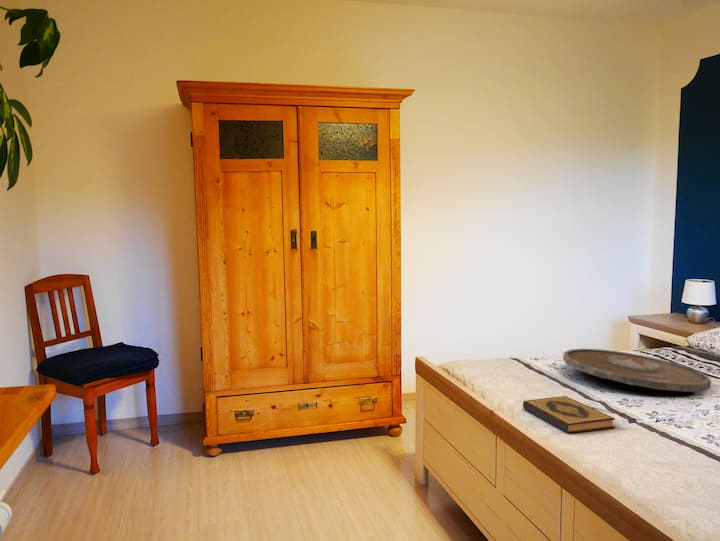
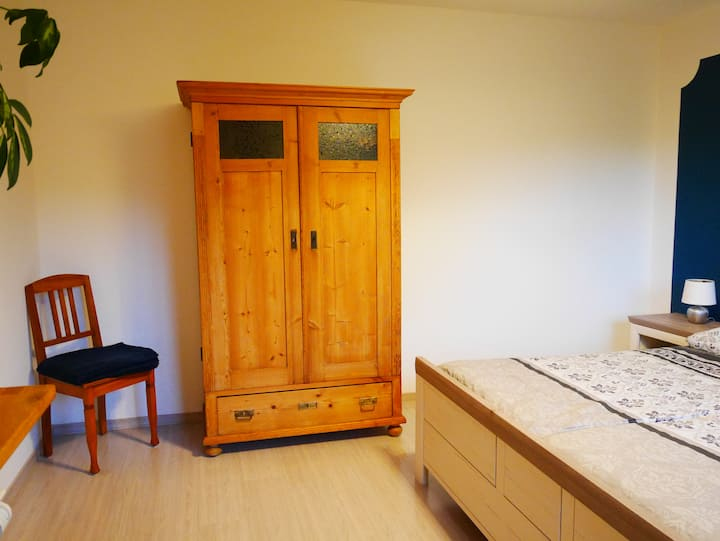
- serving tray [562,348,712,393]
- hardback book [522,395,616,434]
